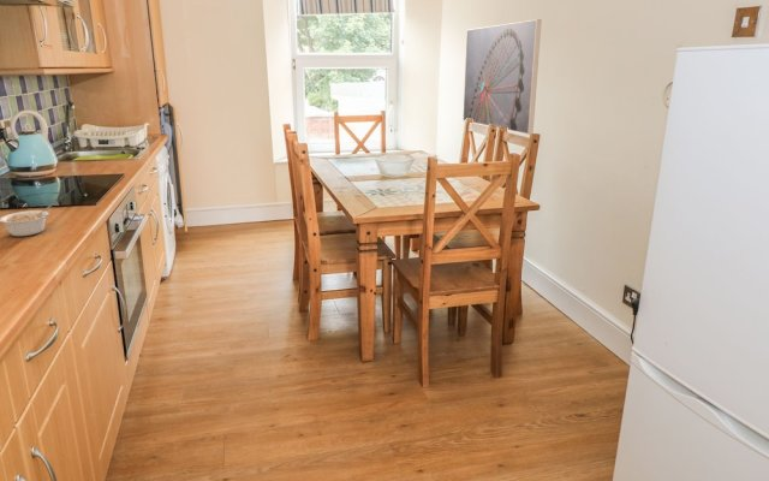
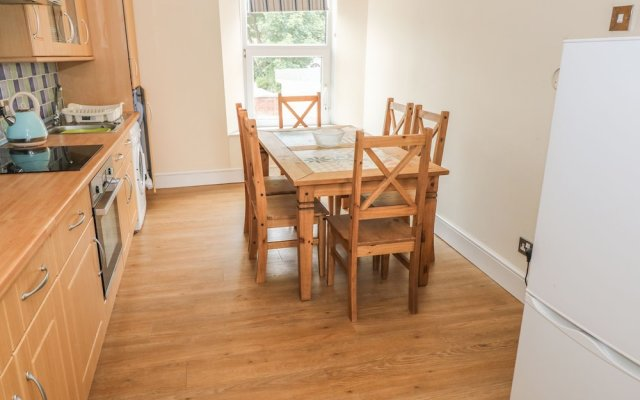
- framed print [461,18,543,136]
- legume [0,204,53,237]
